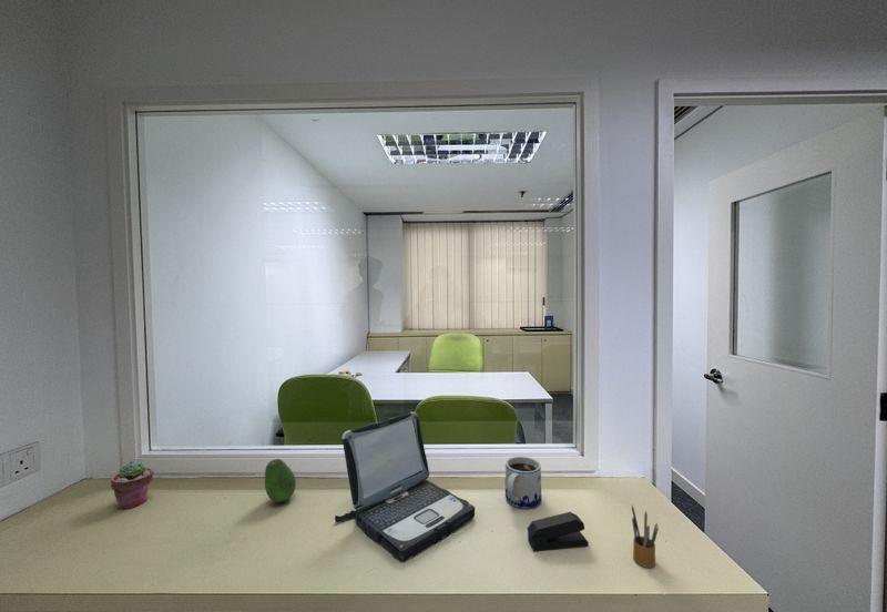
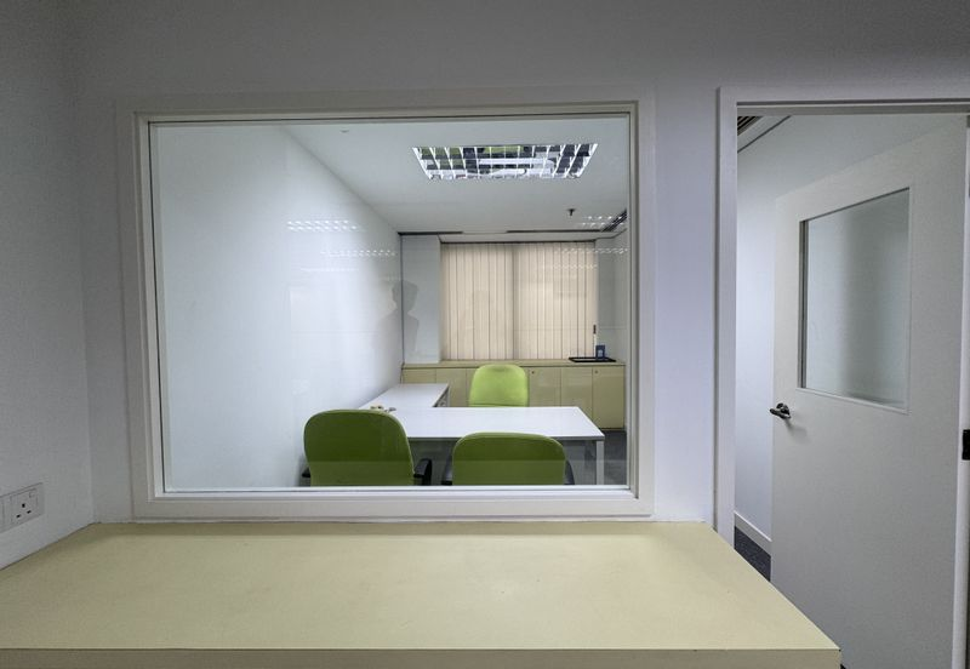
- potted succulent [110,459,155,510]
- pencil box [631,504,660,569]
- laptop [334,411,476,563]
- fruit [264,458,297,503]
- stapler [526,511,590,552]
- mug [504,456,542,510]
